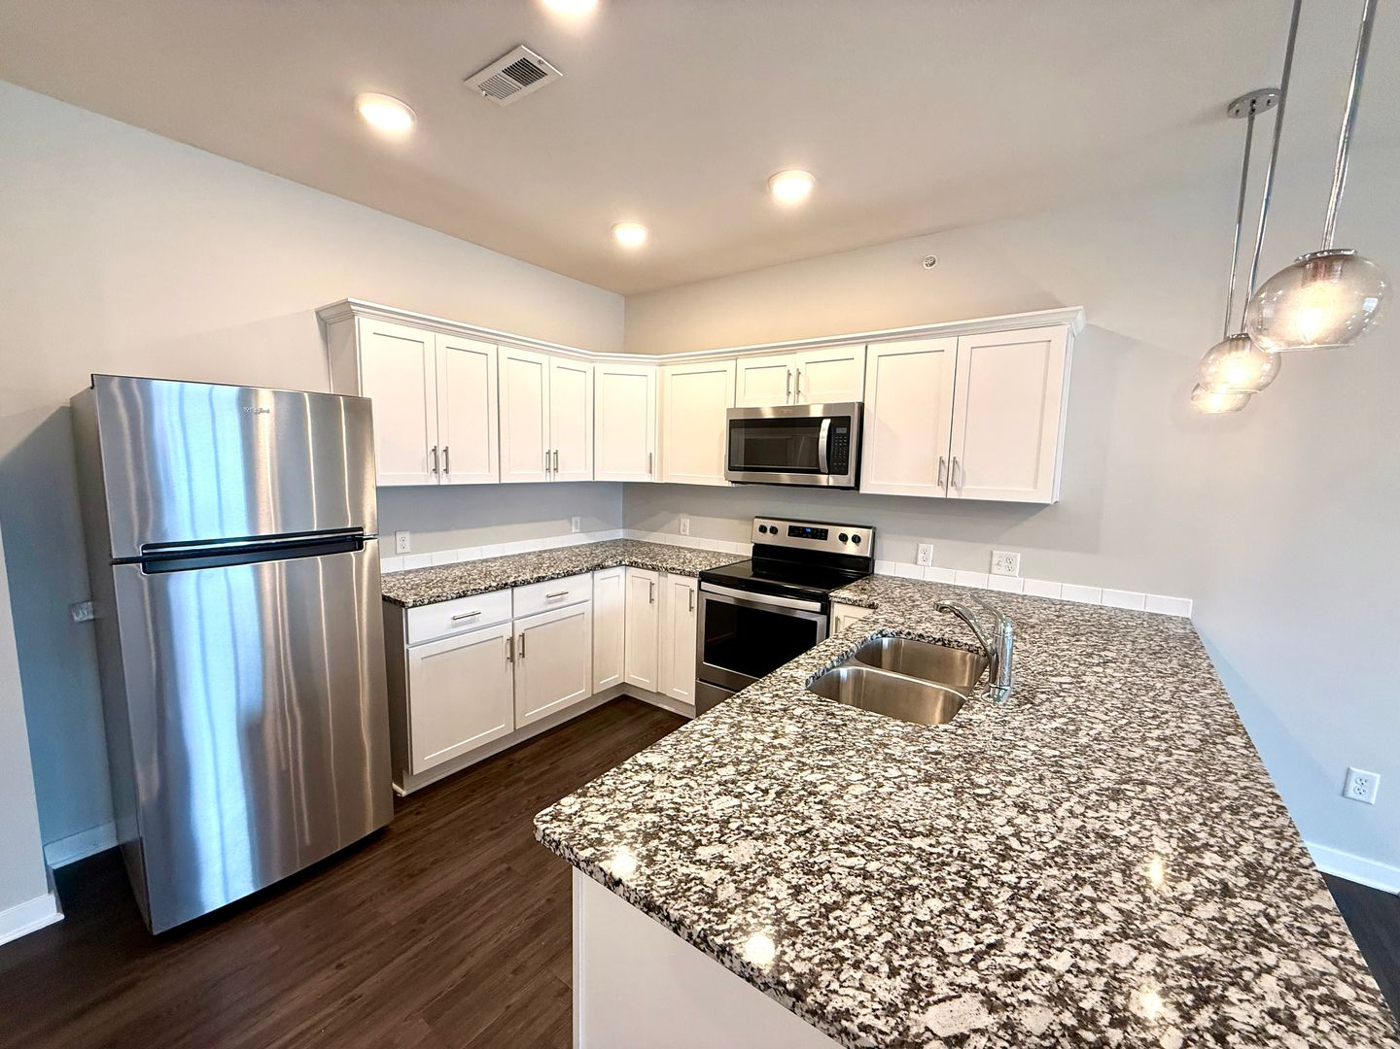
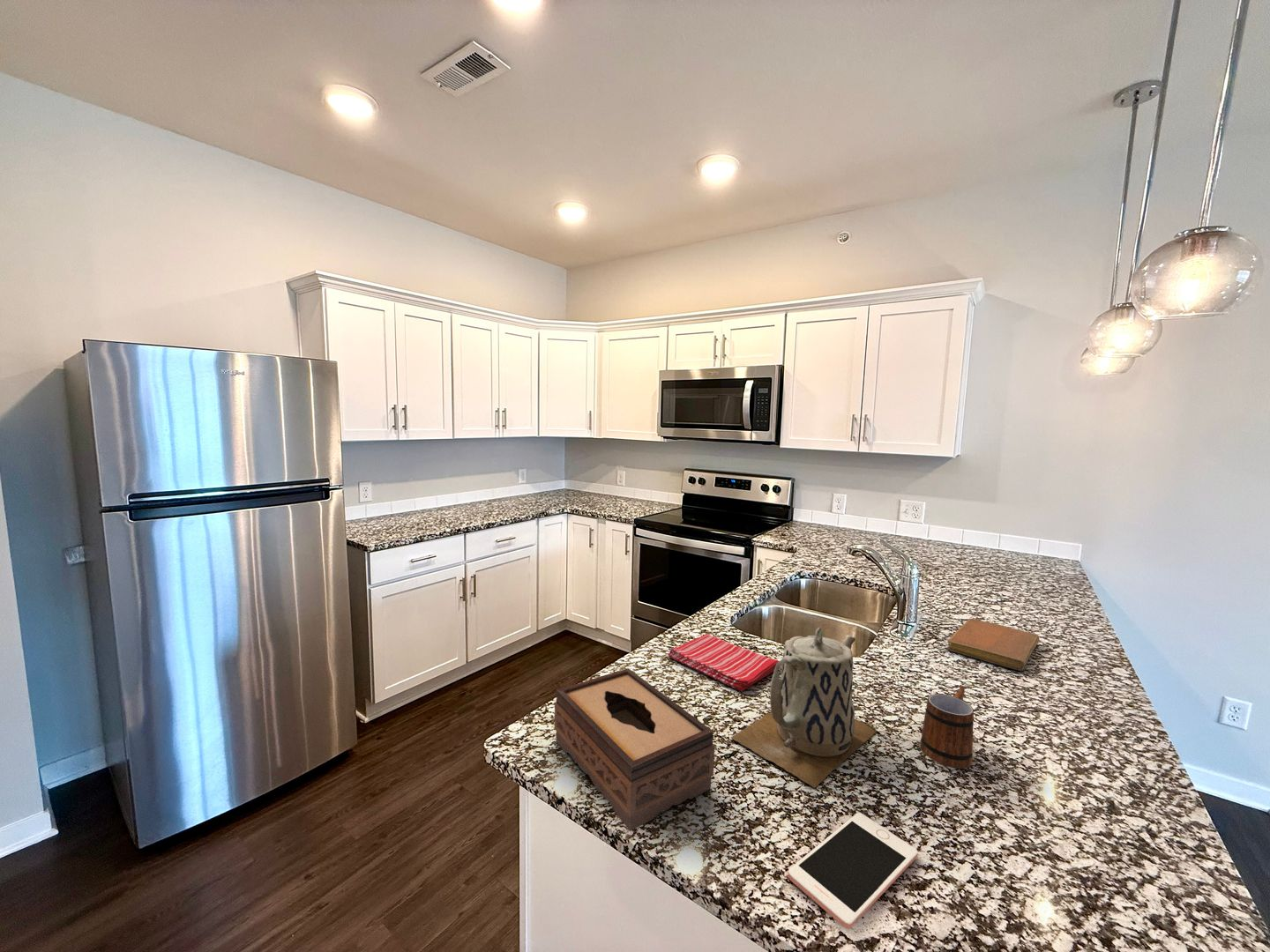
+ mug [919,686,975,770]
+ dish towel [667,633,781,692]
+ tissue box [554,667,715,832]
+ teapot [729,627,878,789]
+ notebook [946,618,1040,672]
+ cell phone [788,812,919,930]
